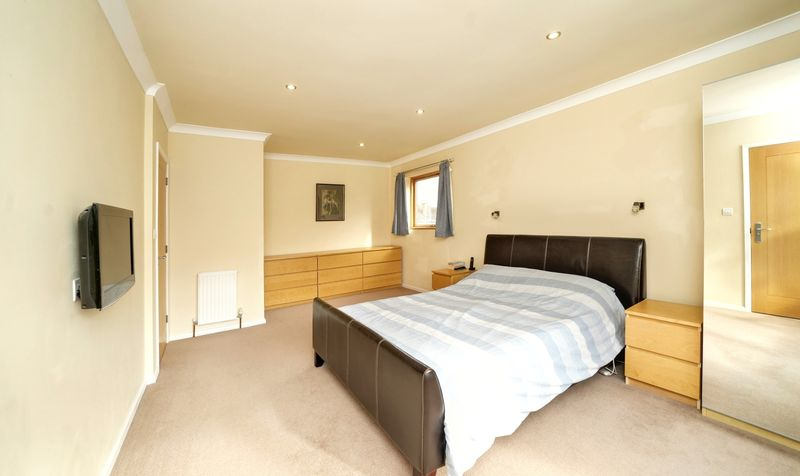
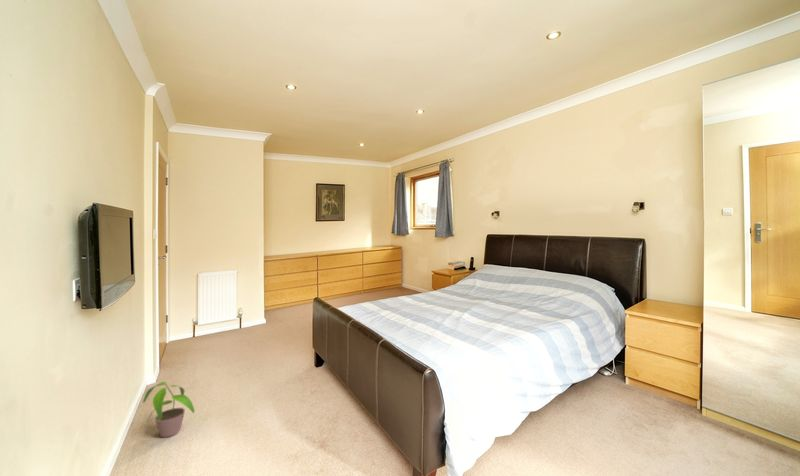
+ potted plant [142,380,196,439]
